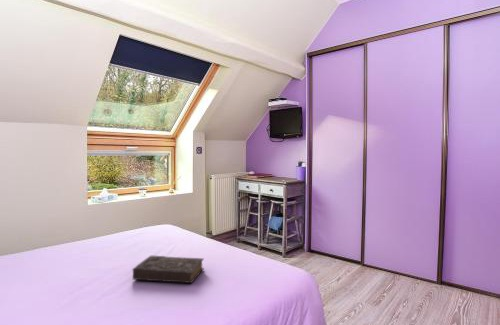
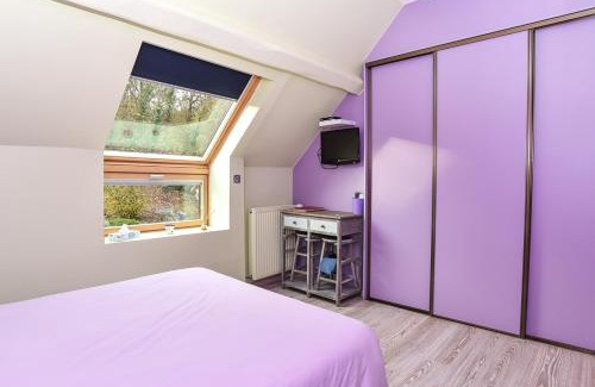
- book [131,255,205,284]
